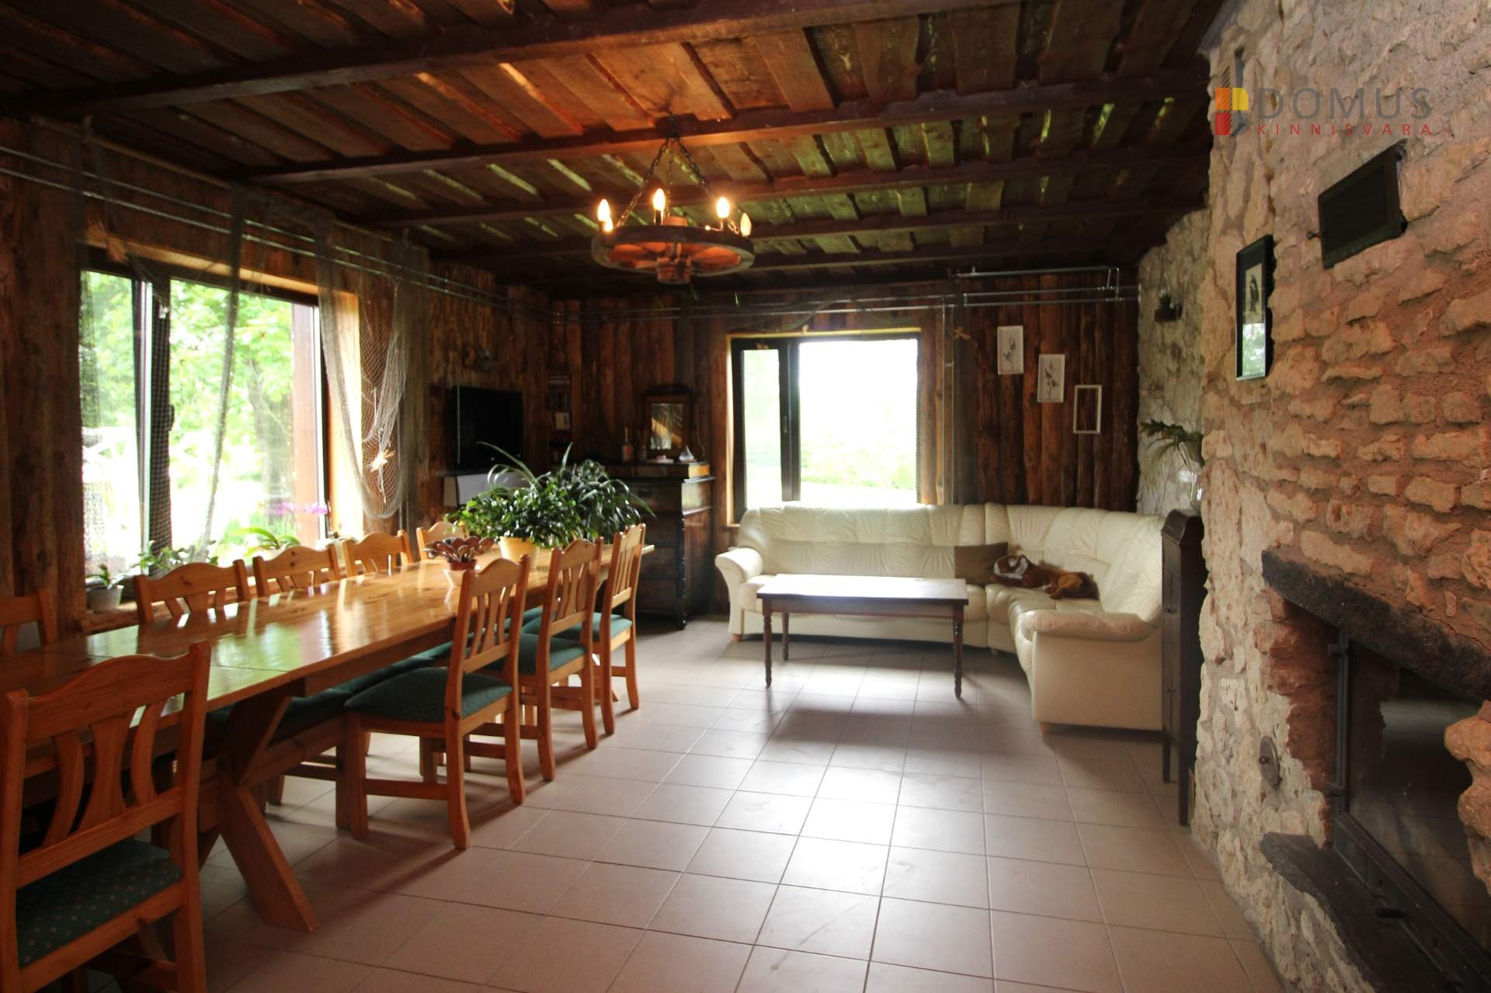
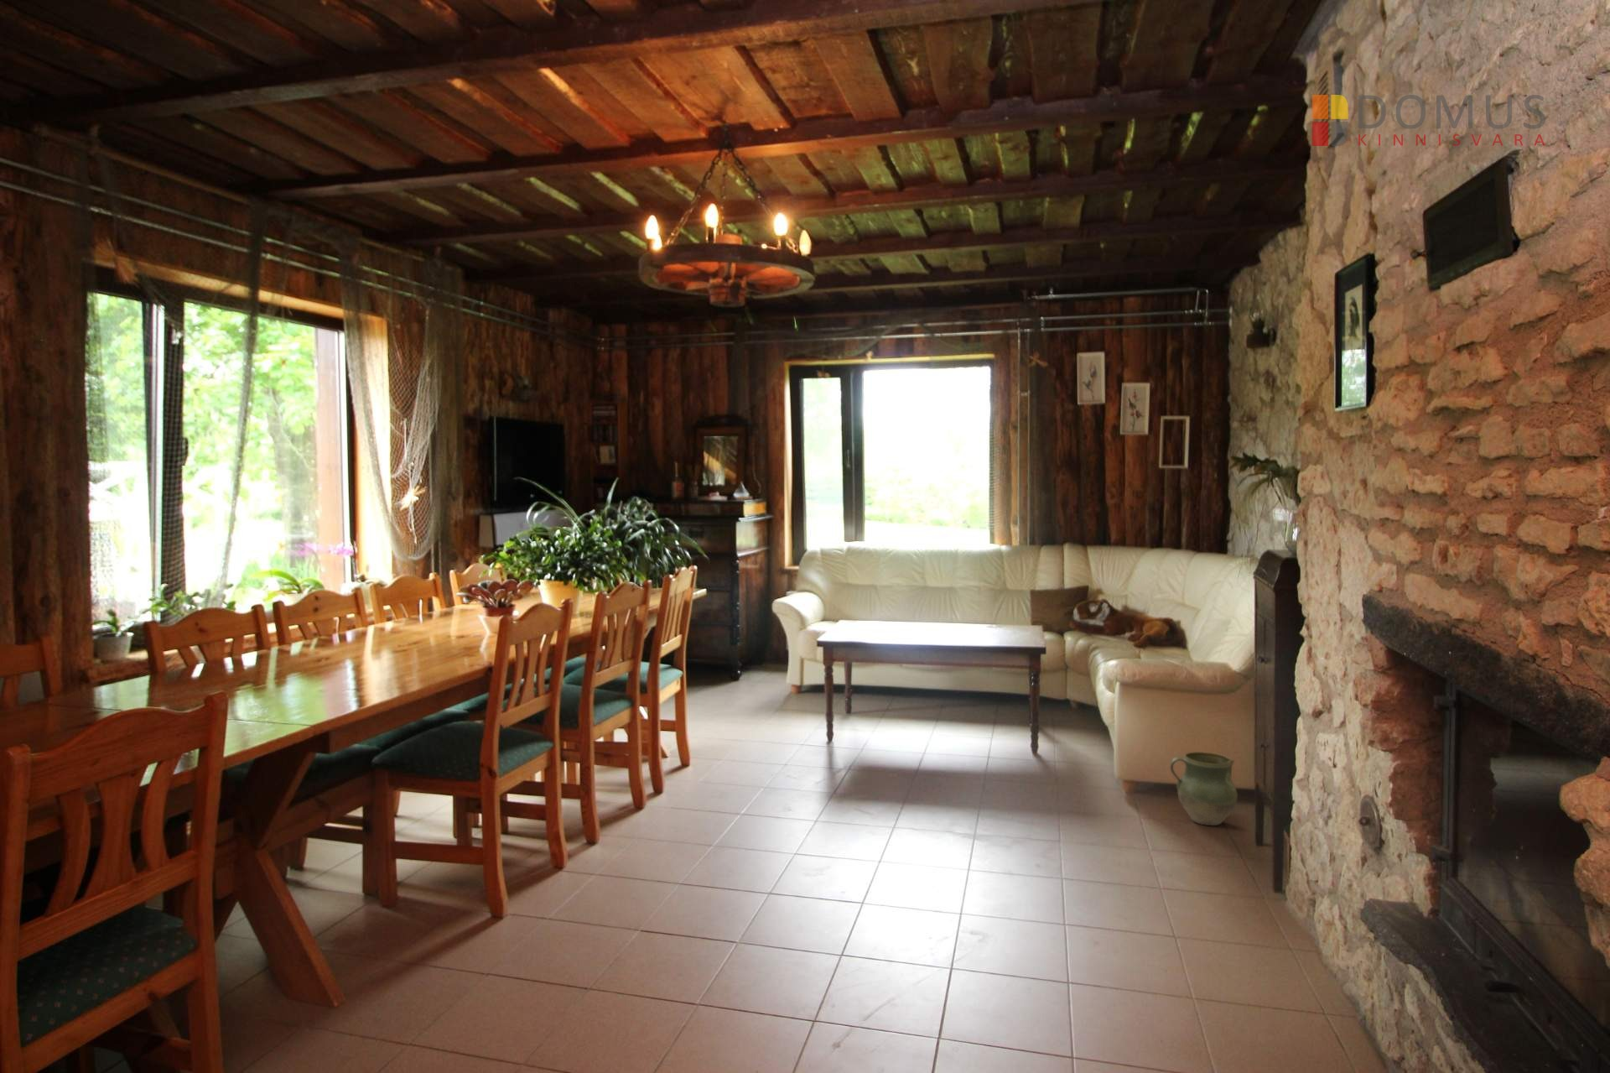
+ ceramic jug [1169,751,1239,826]
